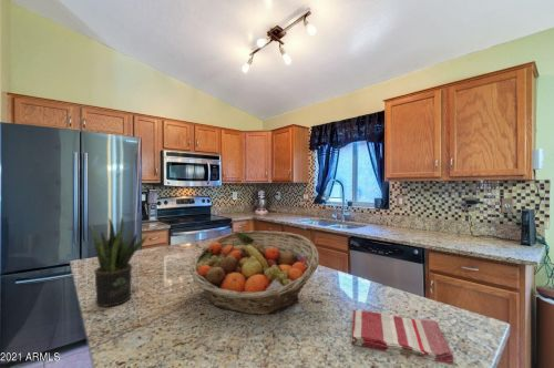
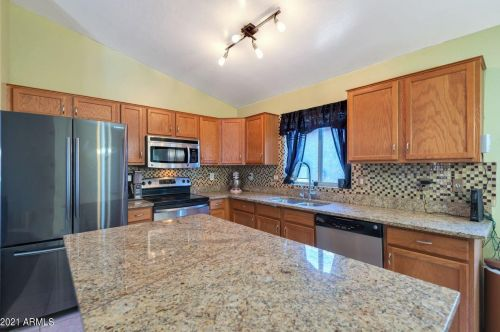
- potted plant [91,216,148,308]
- fruit basket [188,229,320,316]
- dish towel [350,309,454,366]
